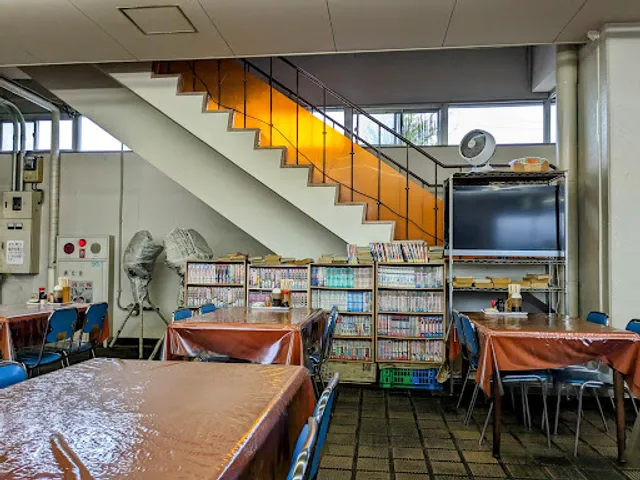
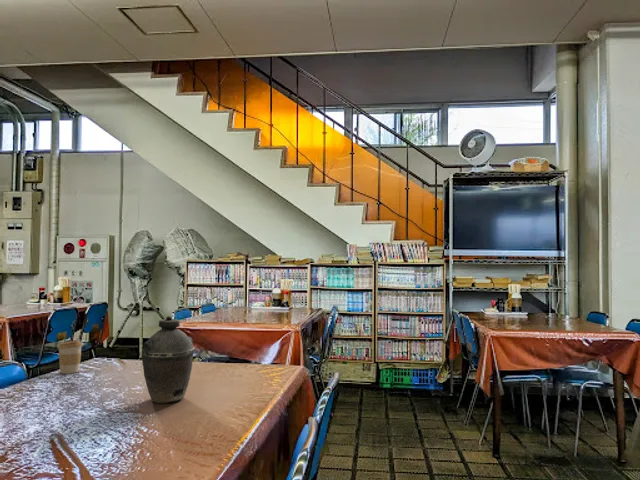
+ kettle [141,315,196,404]
+ coffee cup [57,339,83,375]
